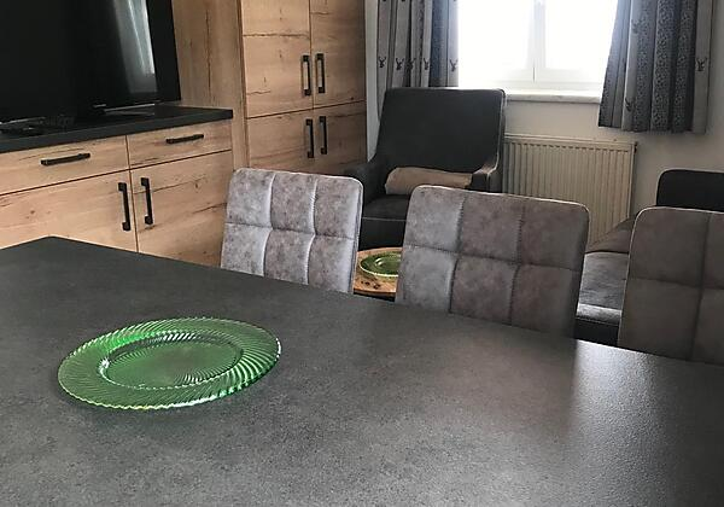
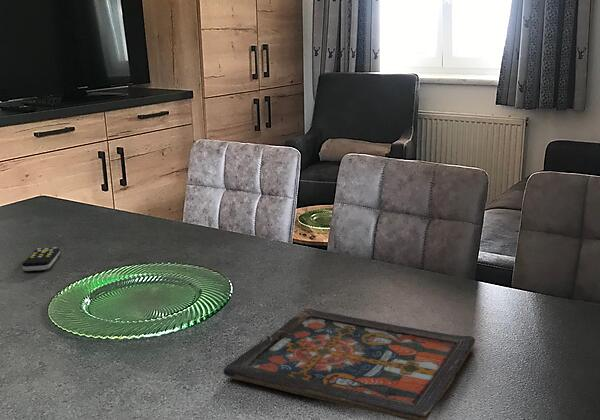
+ remote control [21,246,61,272]
+ board game [222,308,476,420]
